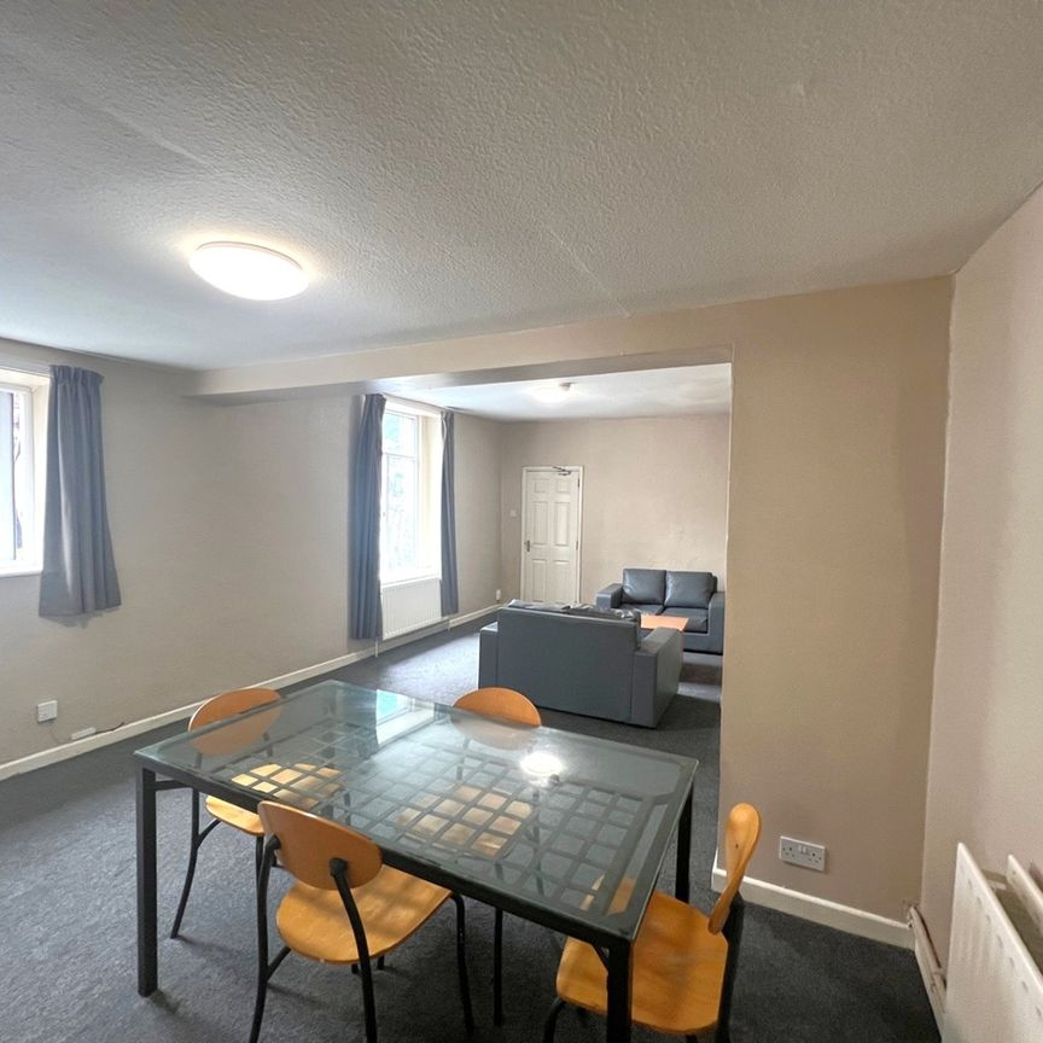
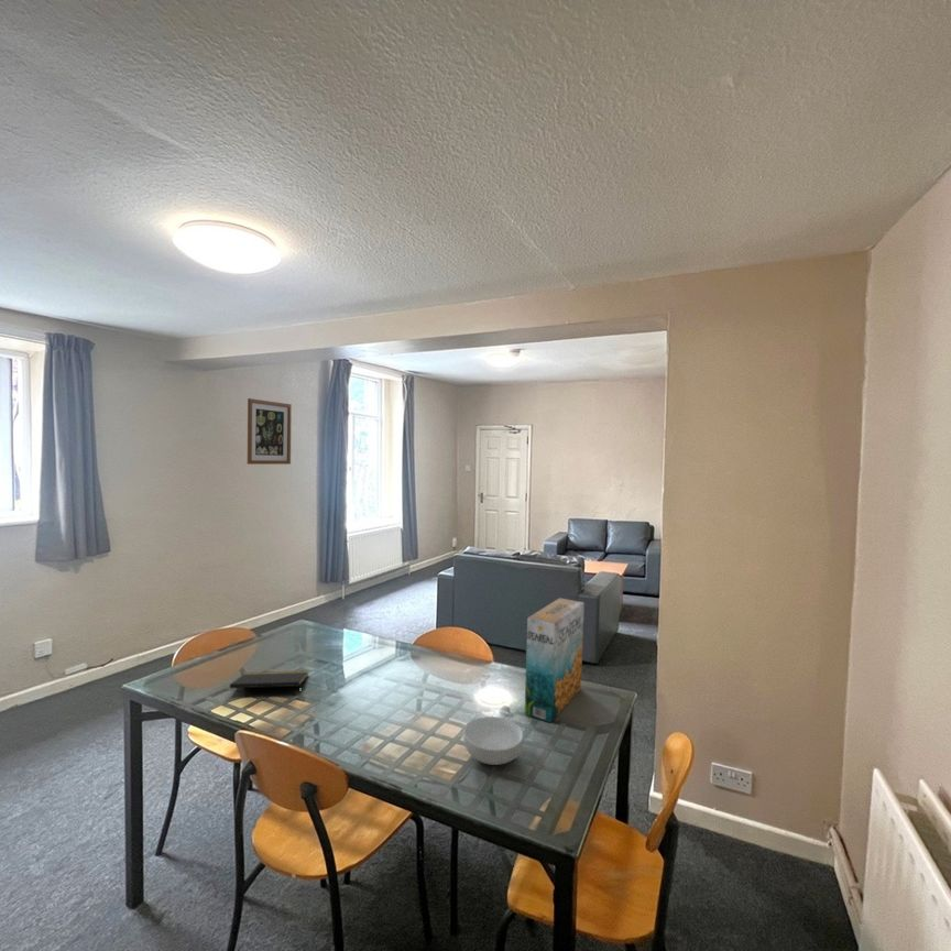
+ cereal bowl [462,715,524,766]
+ notepad [229,670,309,696]
+ cereal box [524,597,586,723]
+ wall art [247,397,293,466]
